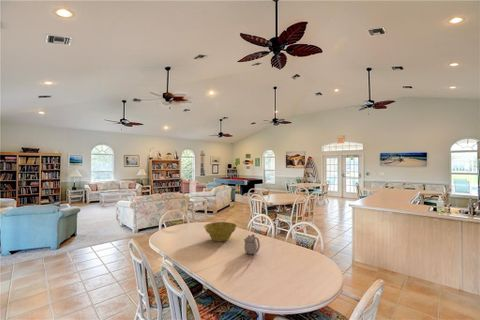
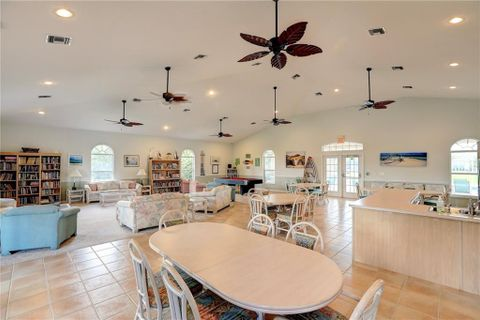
- teapot [243,233,261,255]
- planter bowl [203,221,238,243]
